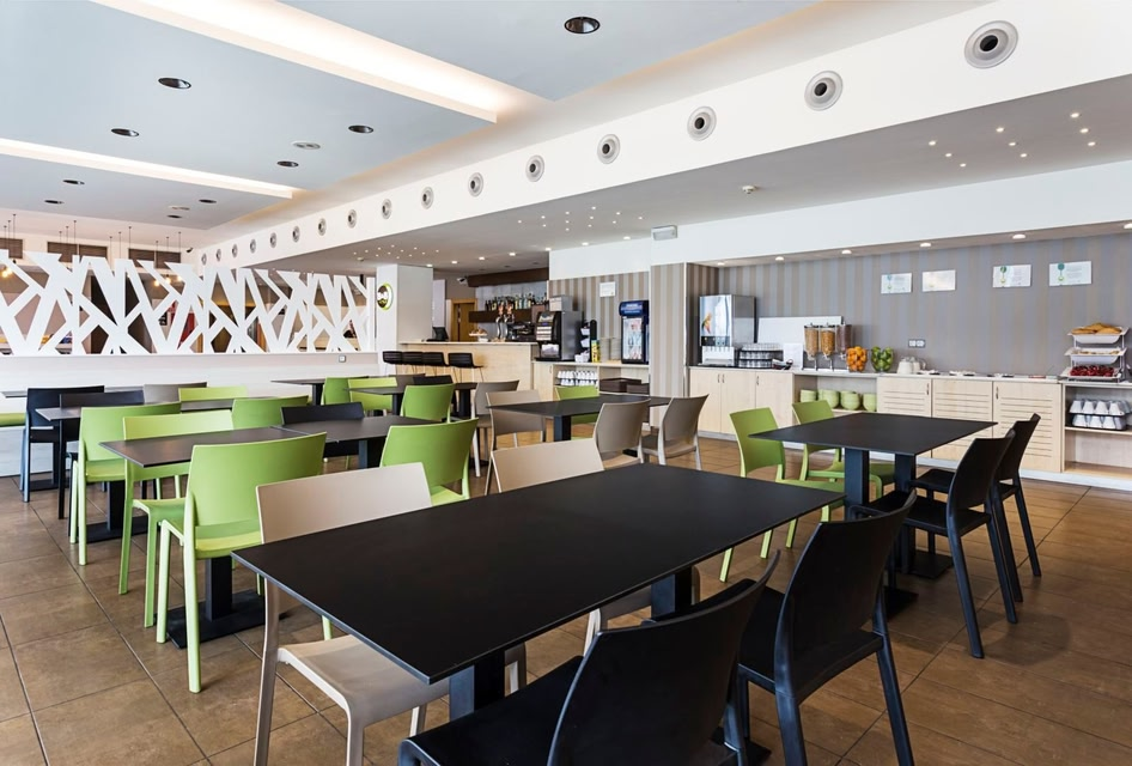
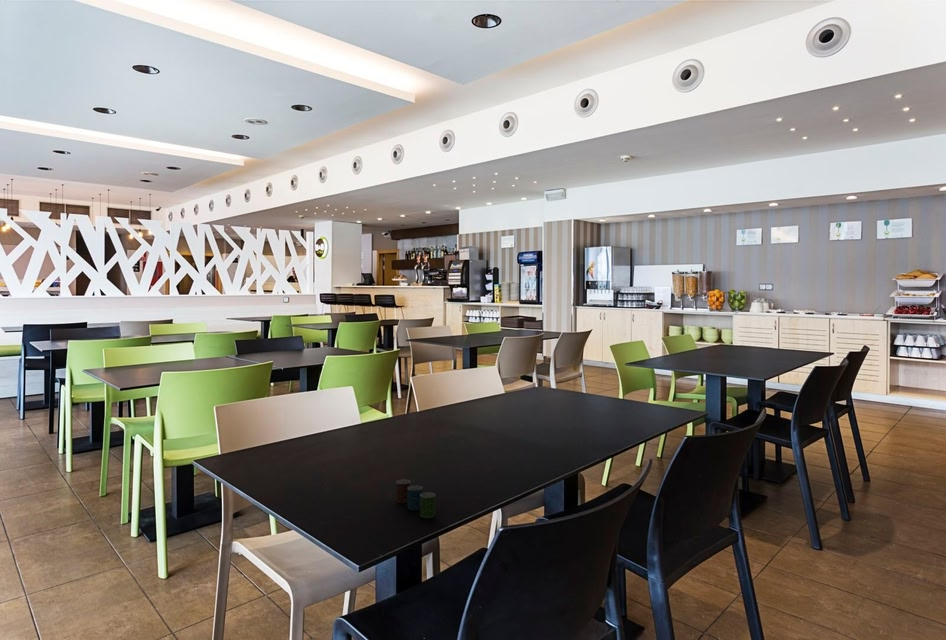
+ cup [395,478,436,519]
